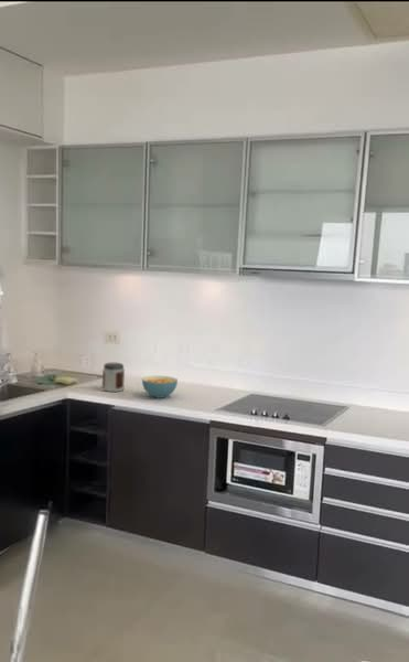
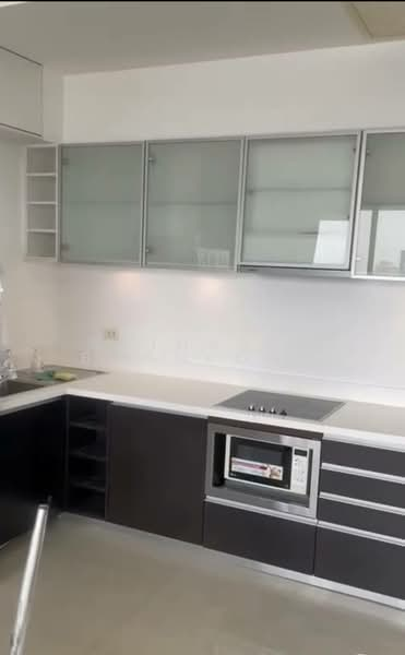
- cereal bowl [141,375,179,399]
- jar [100,362,126,393]
